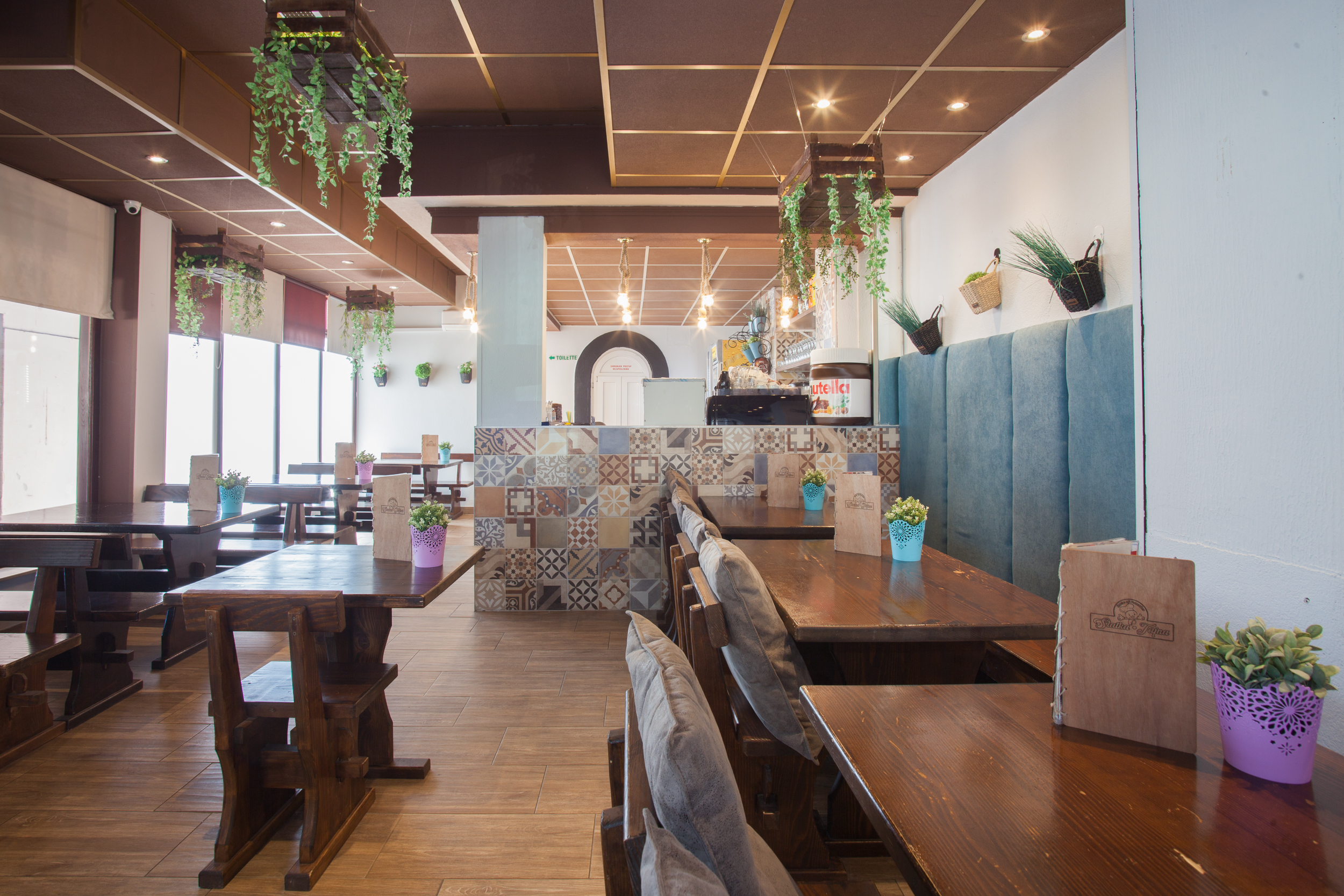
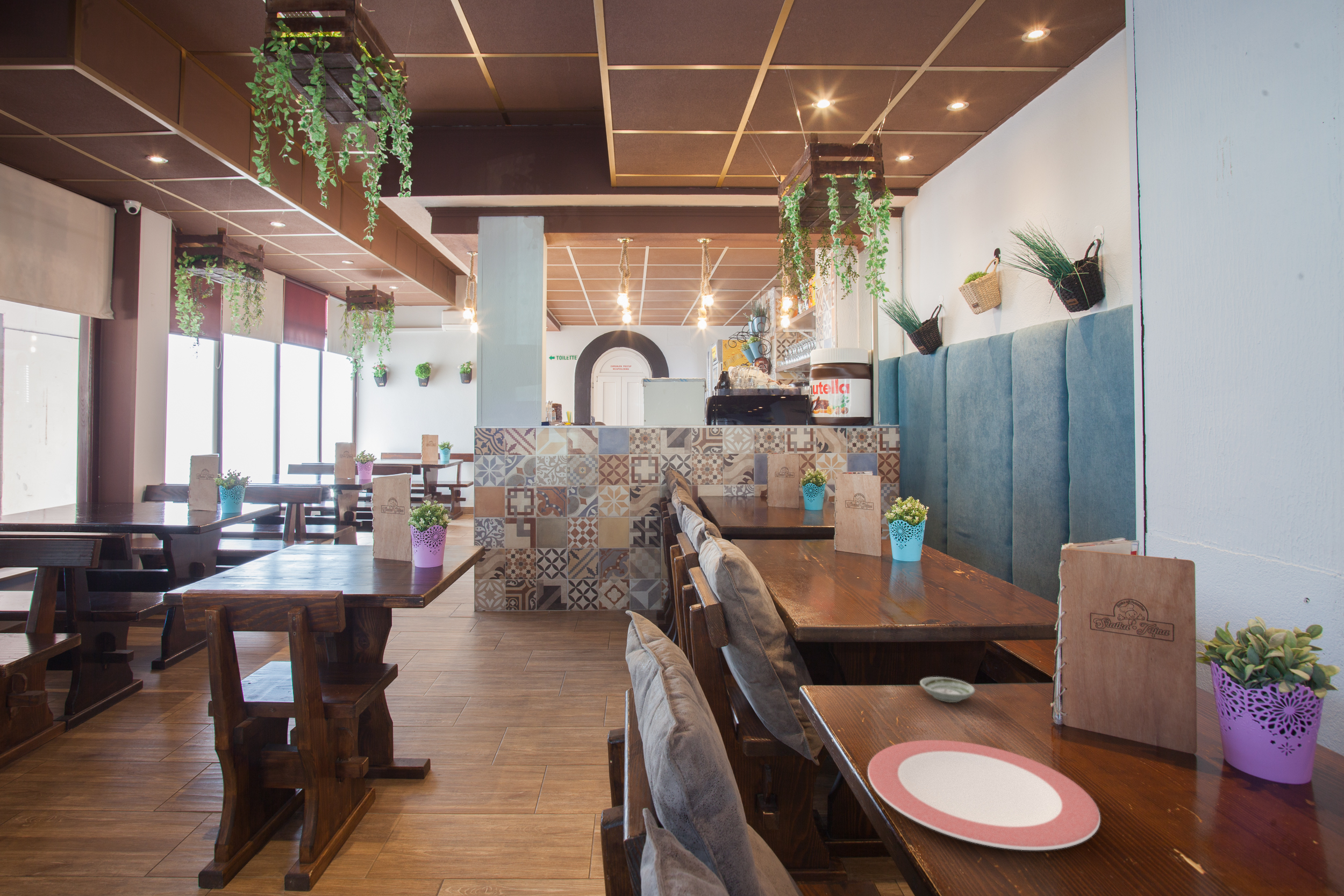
+ plate [867,740,1101,851]
+ saucer [919,676,976,703]
